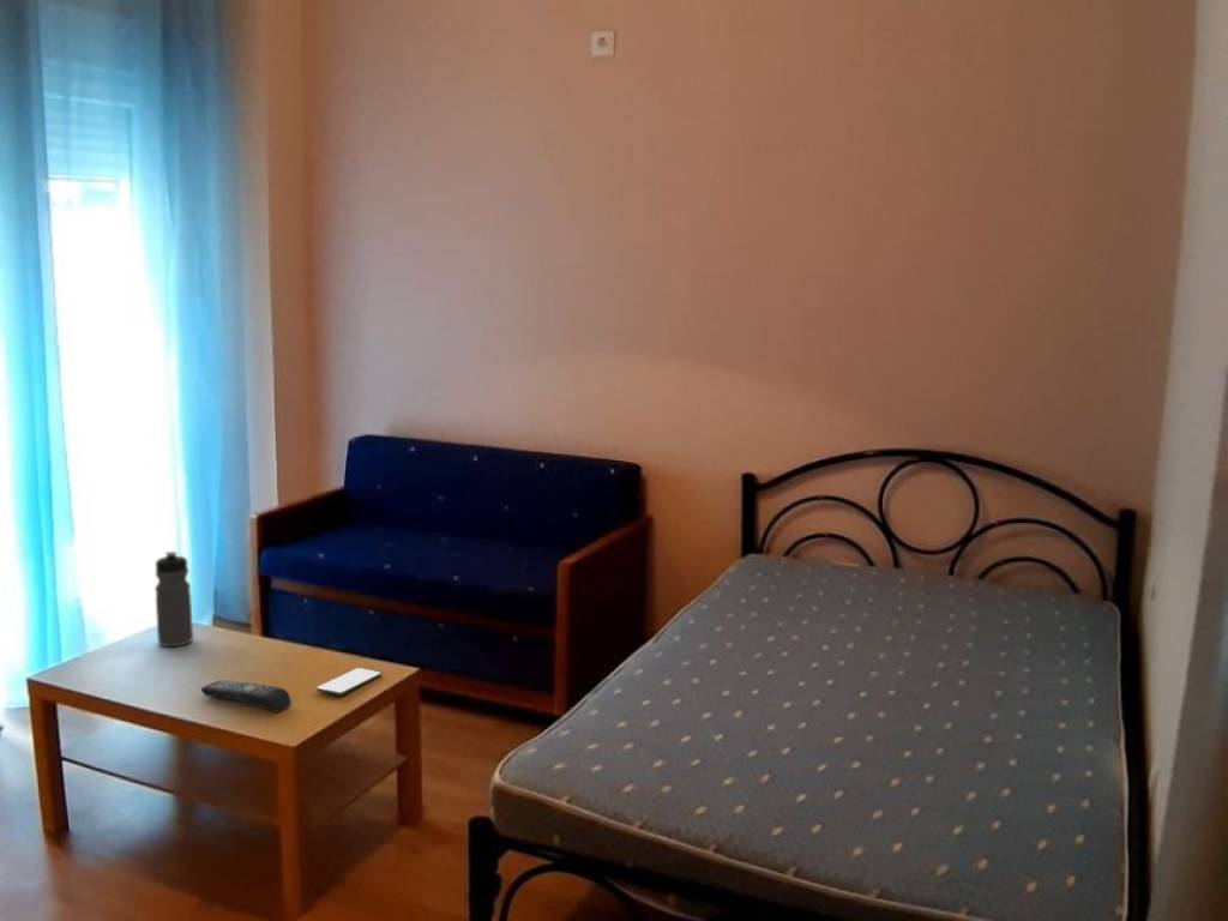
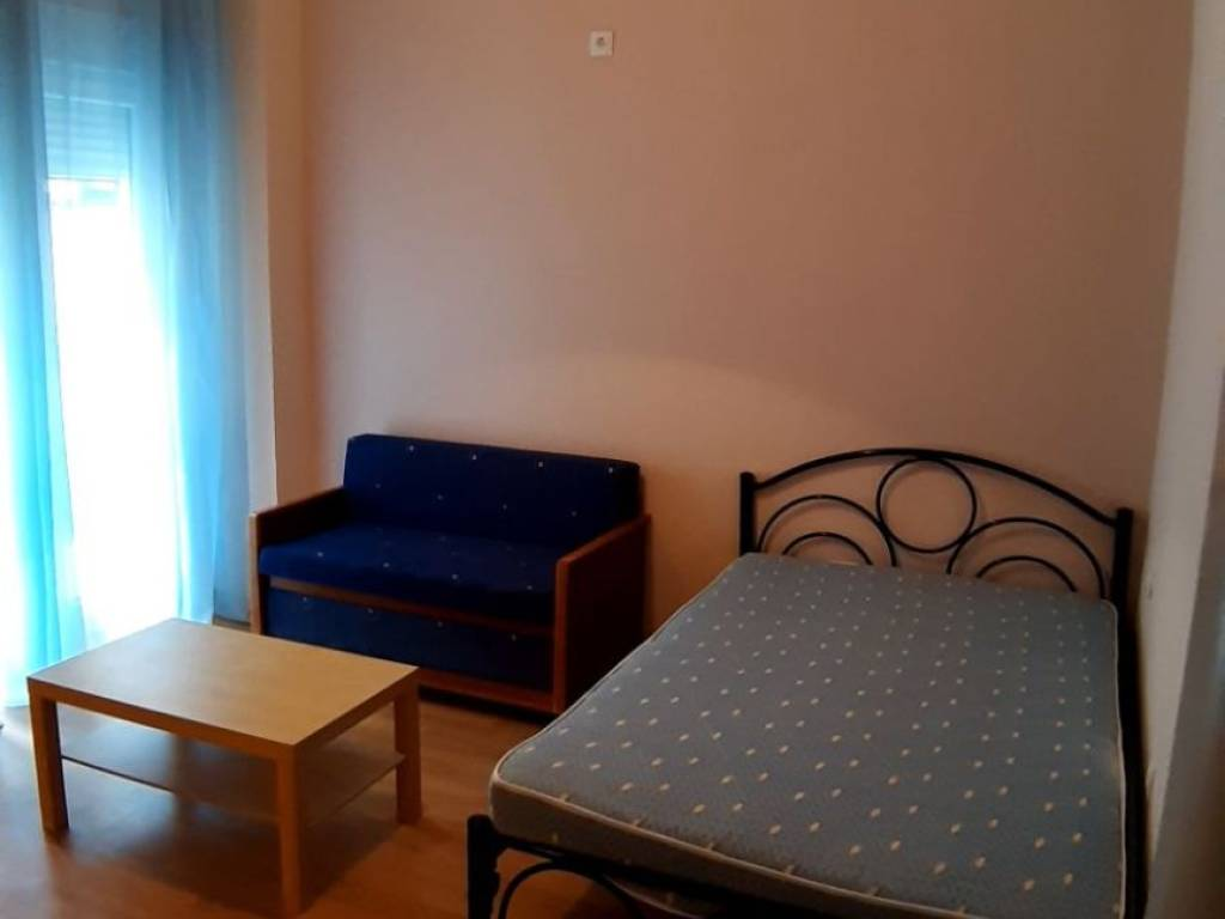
- remote control [200,679,291,714]
- smartphone [315,667,383,697]
- water bottle [154,550,194,648]
